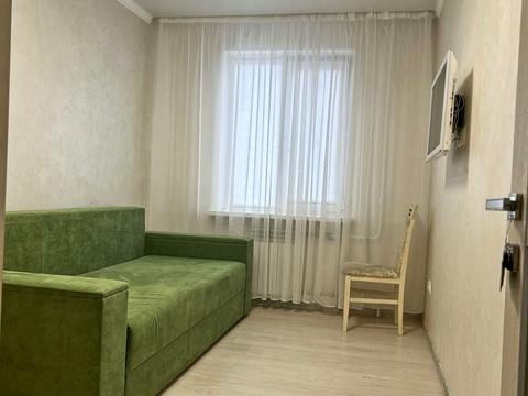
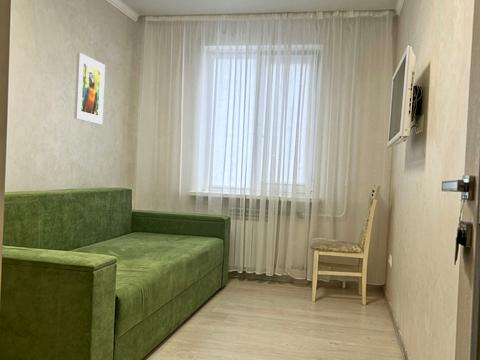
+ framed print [73,52,106,125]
